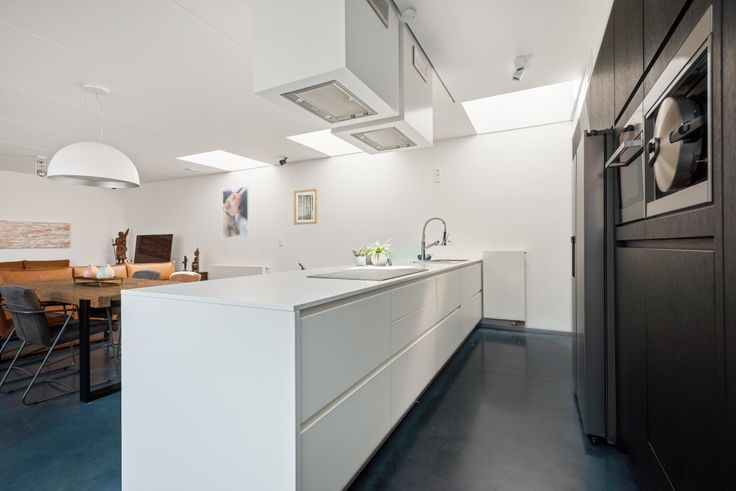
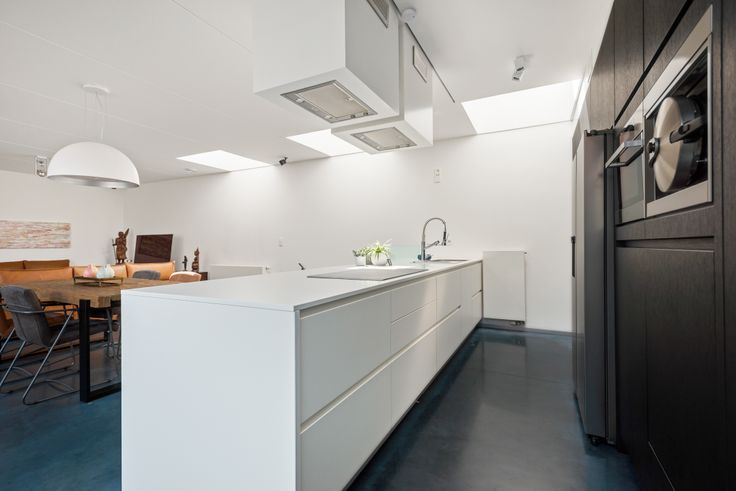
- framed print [221,185,250,239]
- wall art [293,188,318,226]
